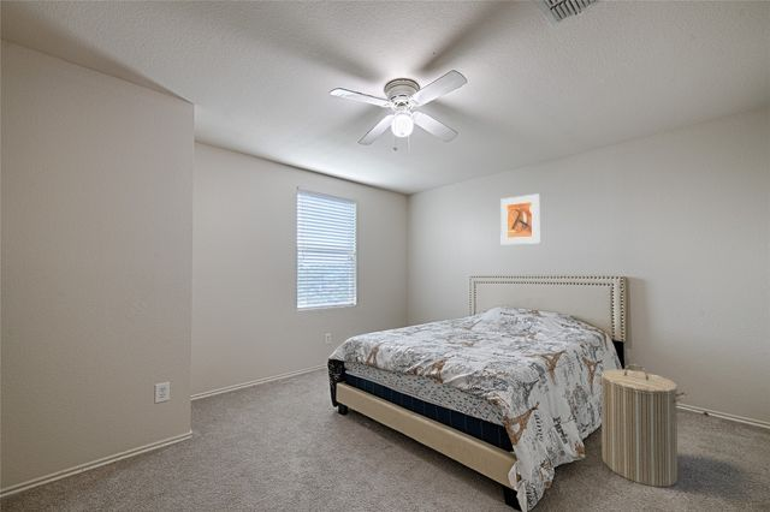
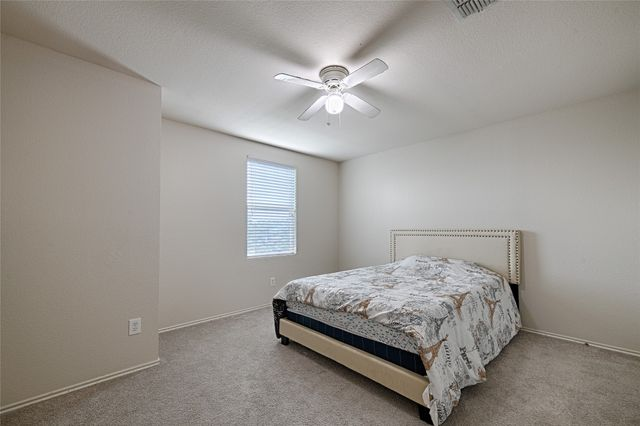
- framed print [499,192,541,245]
- laundry hamper [593,363,689,488]
